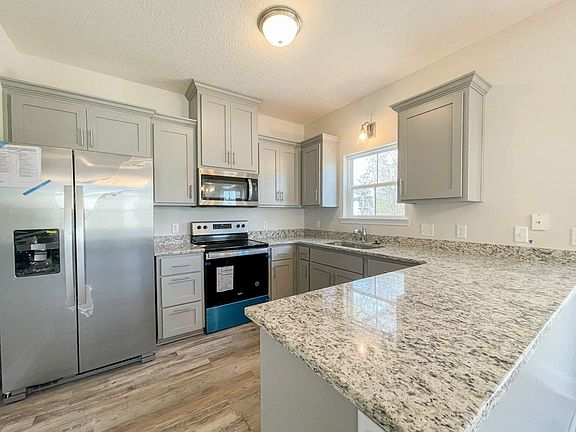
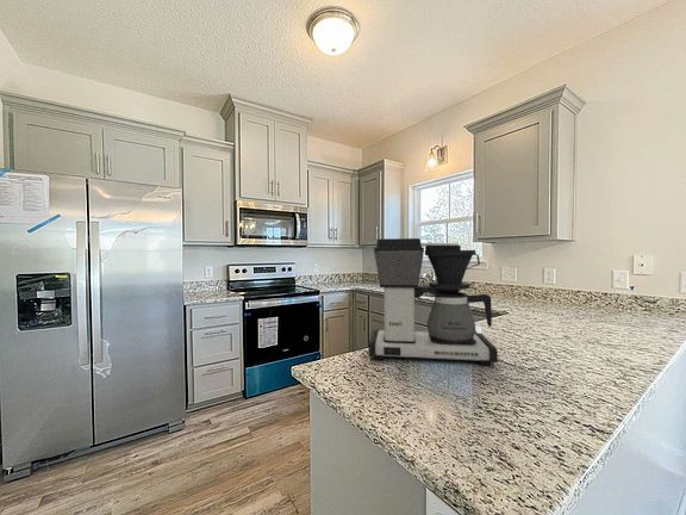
+ coffee maker [368,237,499,367]
